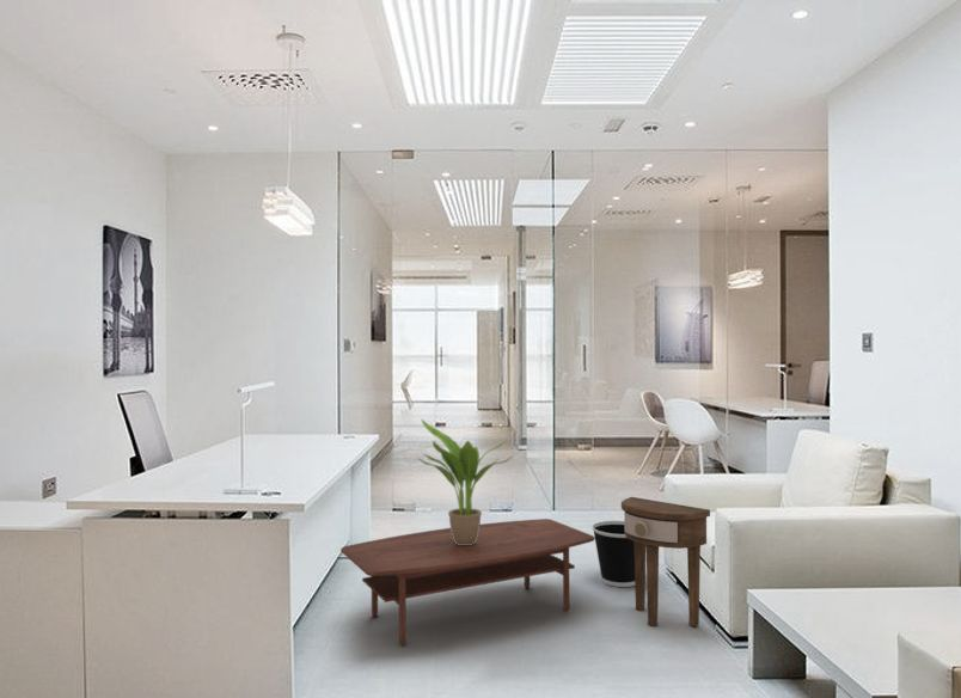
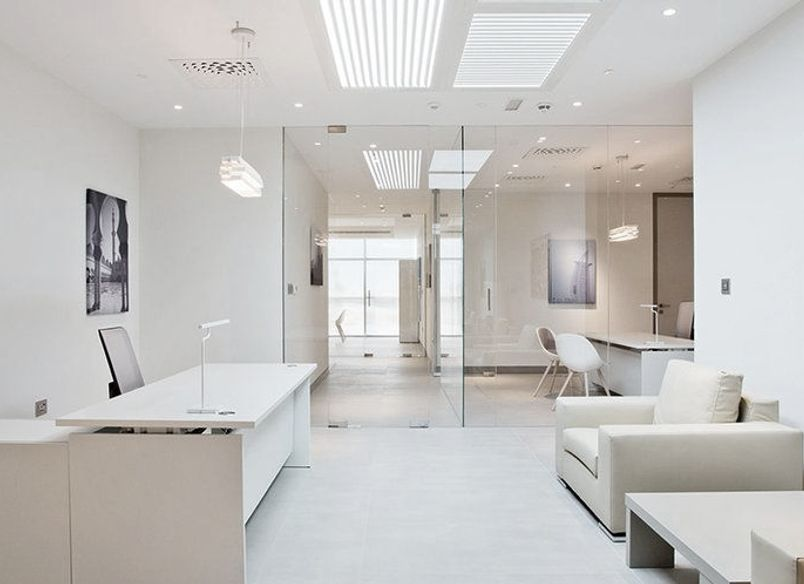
- side table [620,496,711,627]
- coffee table [339,518,595,647]
- wastebasket [590,520,635,588]
- potted plant [417,418,513,545]
